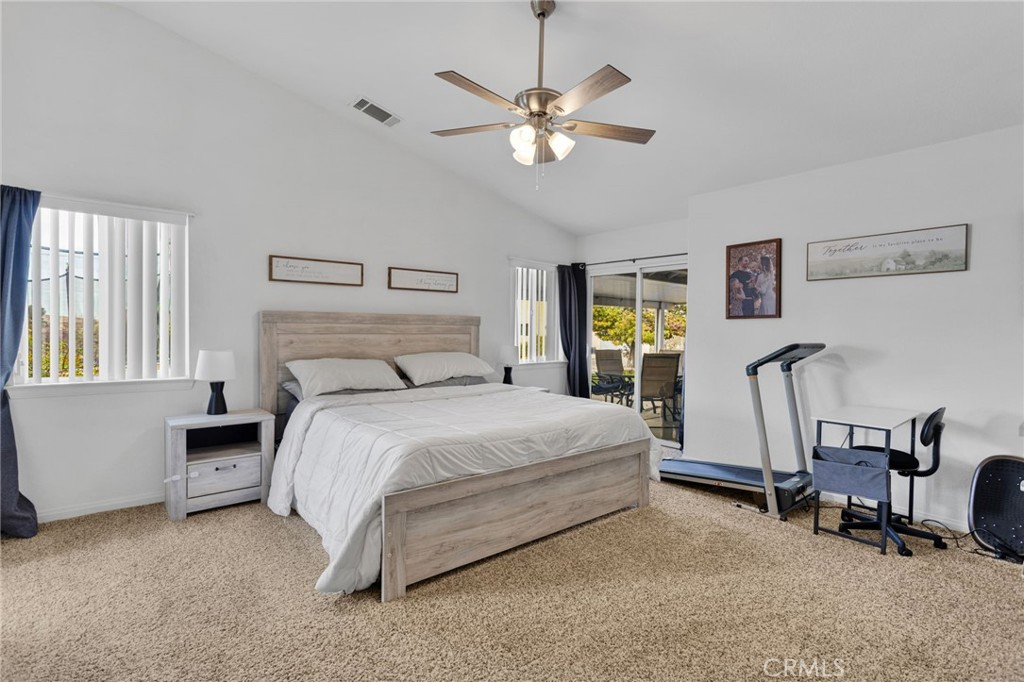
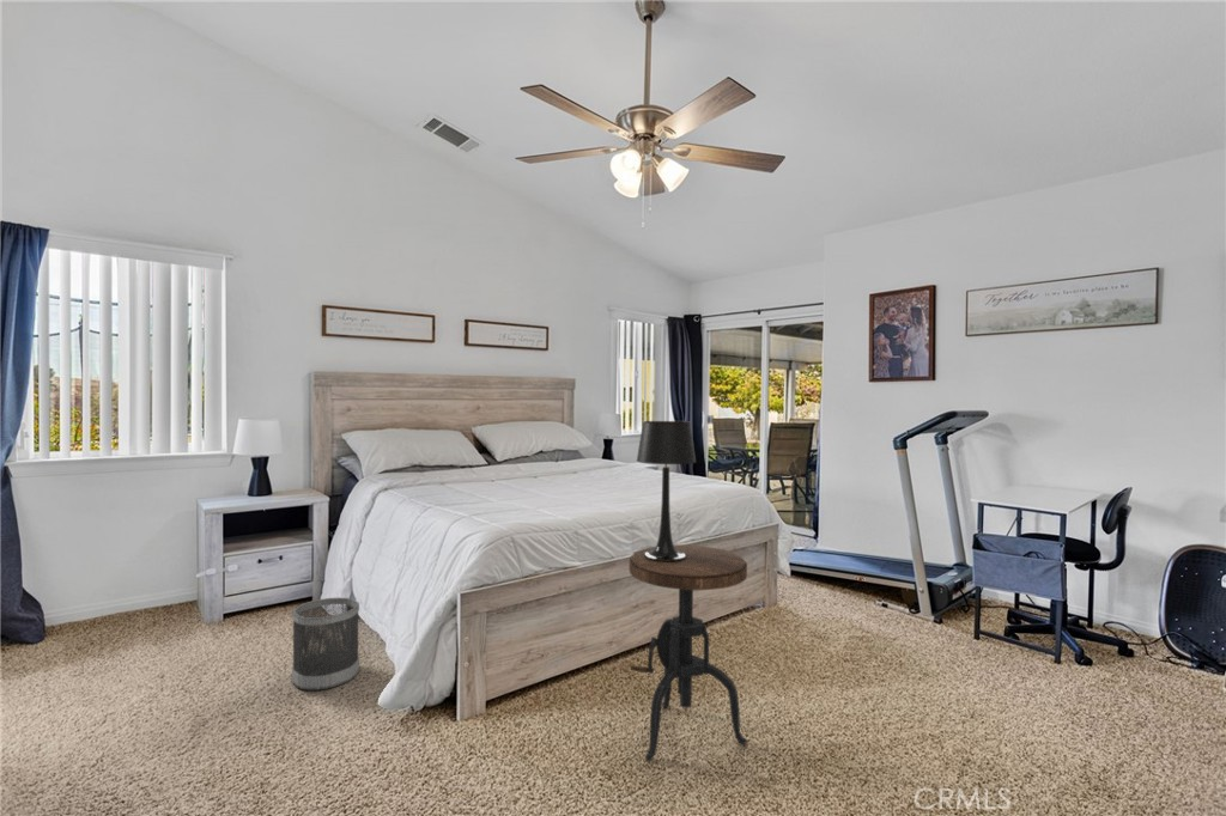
+ wastebasket [291,596,360,692]
+ side table [627,544,748,761]
+ table lamp [636,420,697,562]
